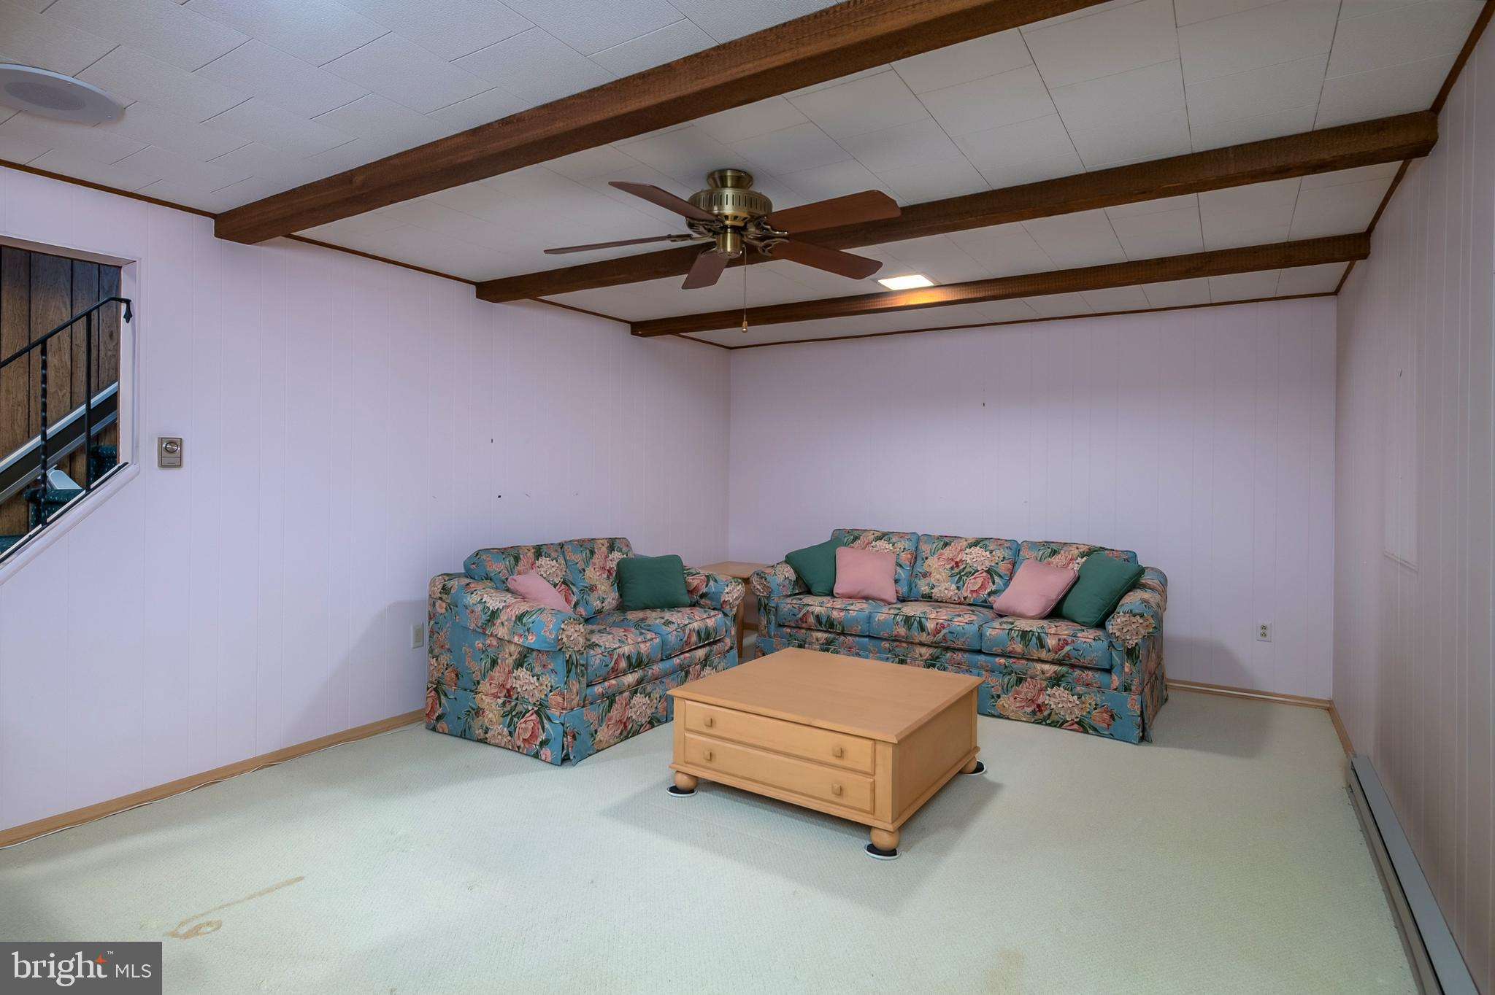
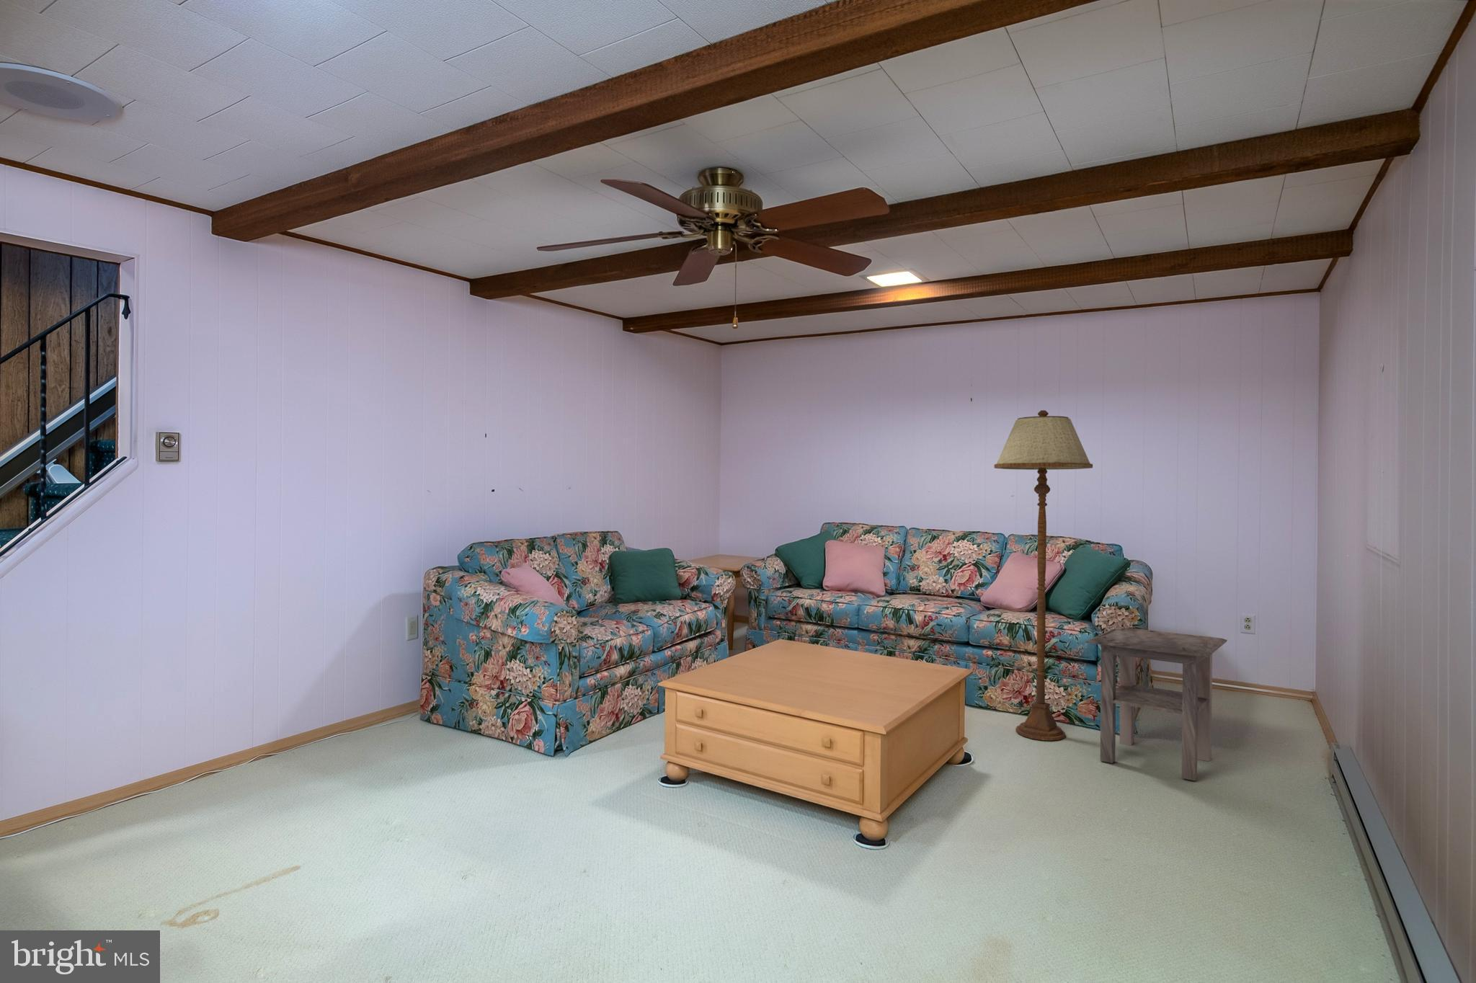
+ floor lamp [994,409,1093,741]
+ side table [1086,626,1228,781]
